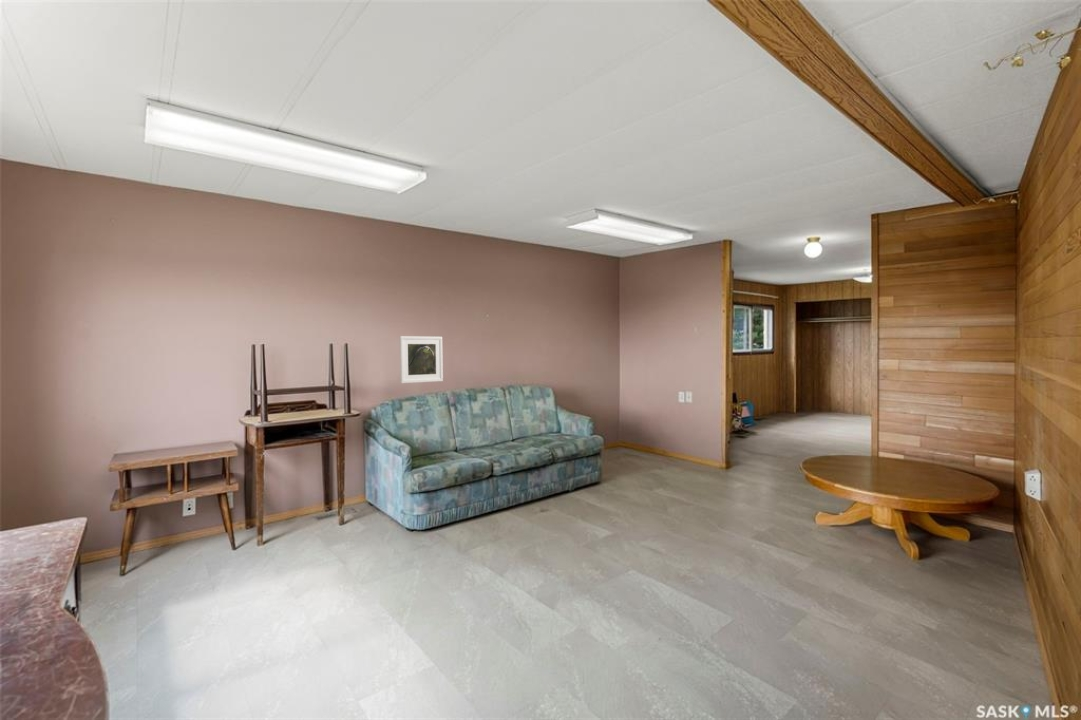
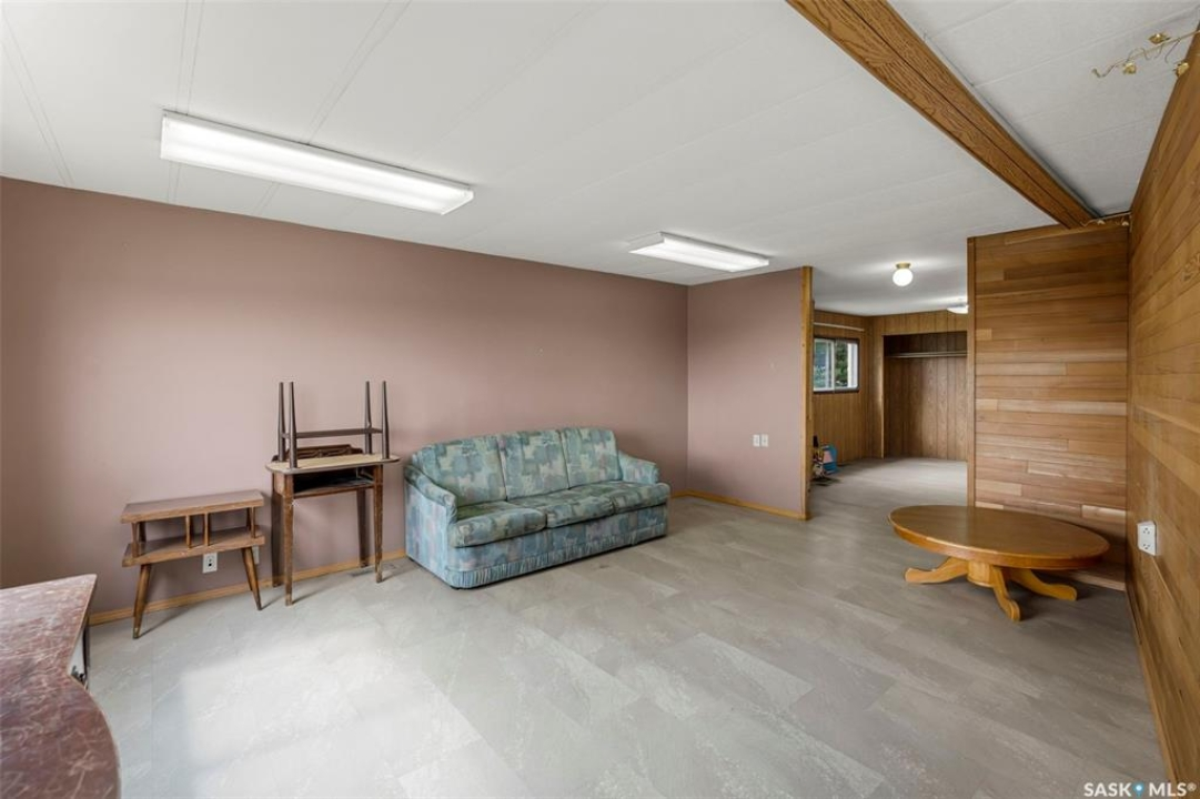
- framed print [399,335,444,384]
